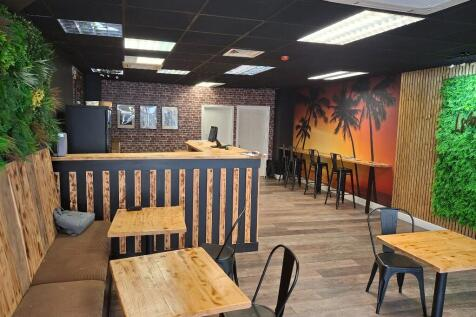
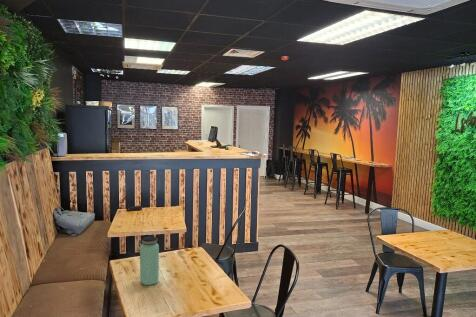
+ bottle [139,235,160,286]
